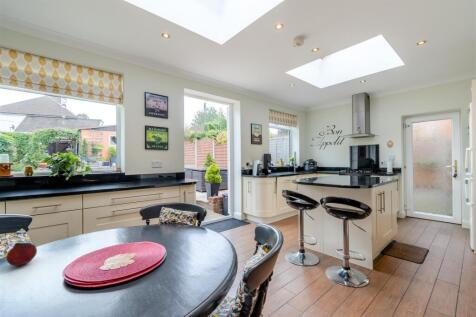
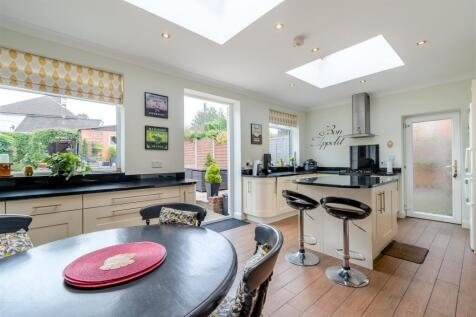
- fruit [5,242,38,267]
